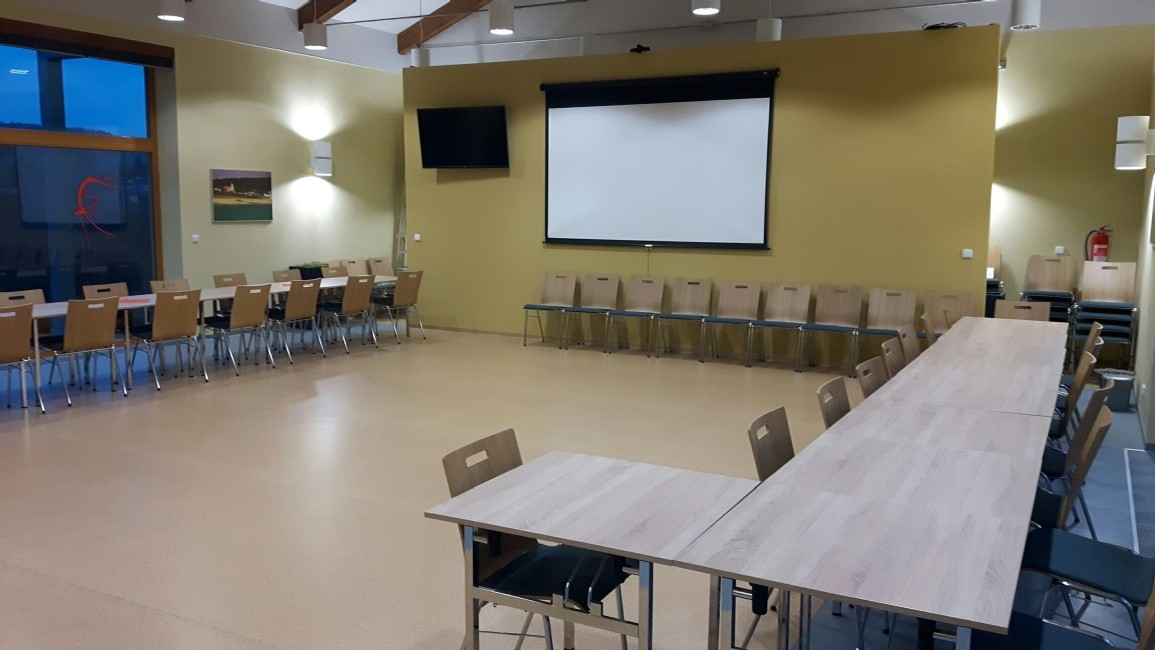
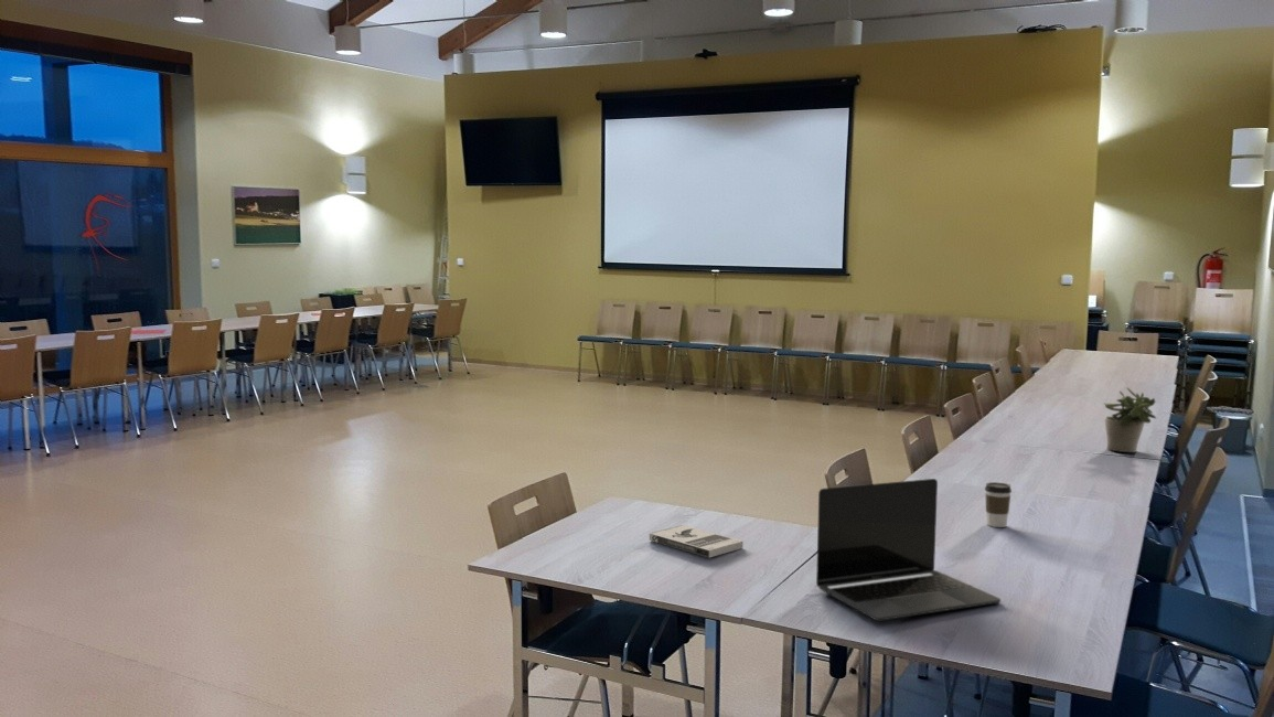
+ laptop [815,478,1002,622]
+ potted plant [1103,386,1157,453]
+ book [649,524,745,558]
+ coffee cup [984,481,1013,528]
